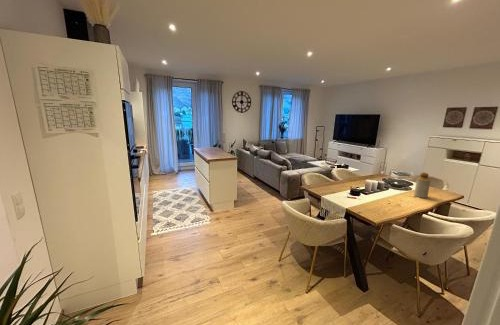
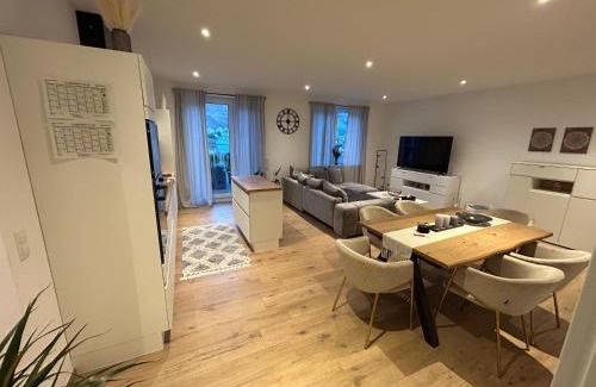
- bottle [413,171,432,199]
